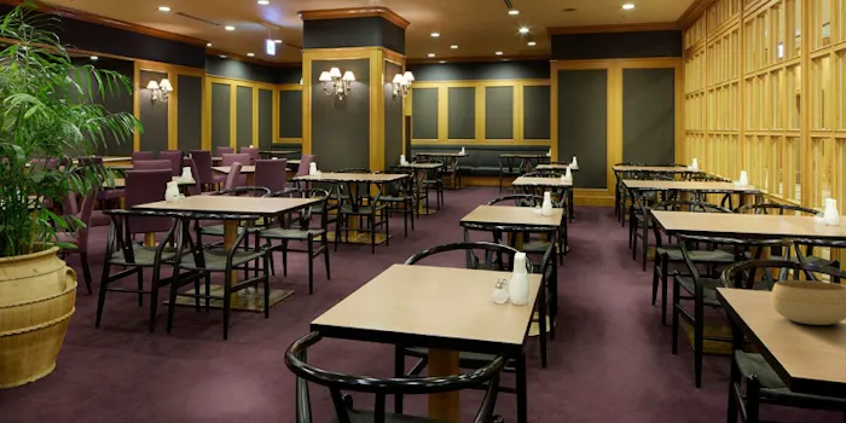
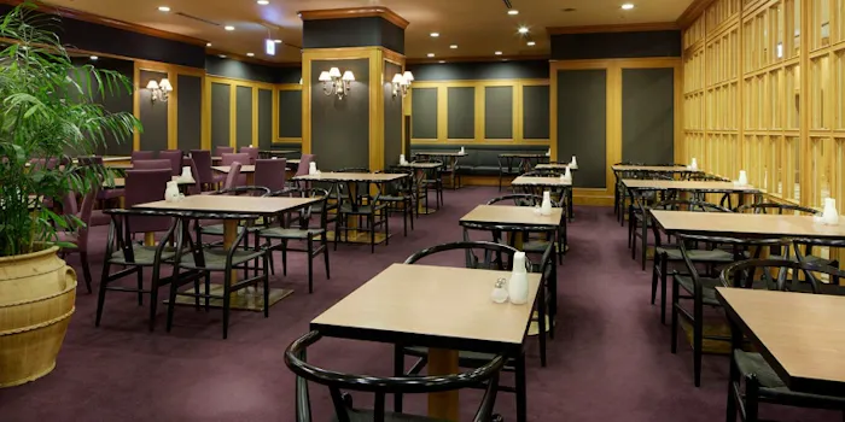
- bowl [770,279,846,326]
